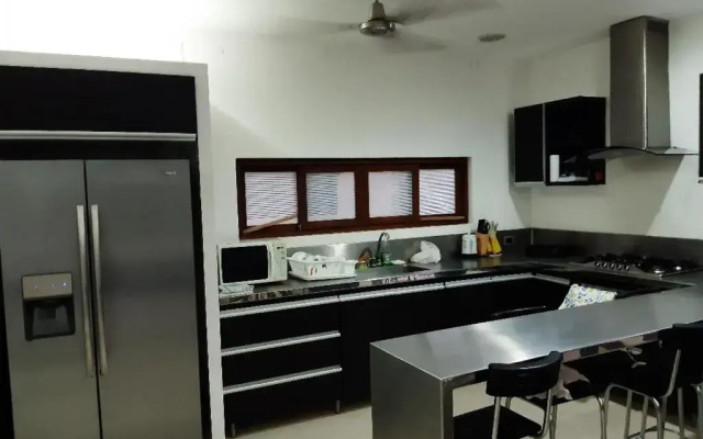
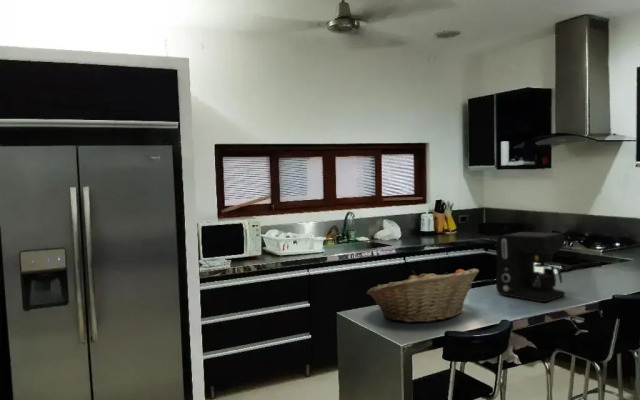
+ coffee maker [495,231,566,303]
+ fruit basket [366,268,480,323]
